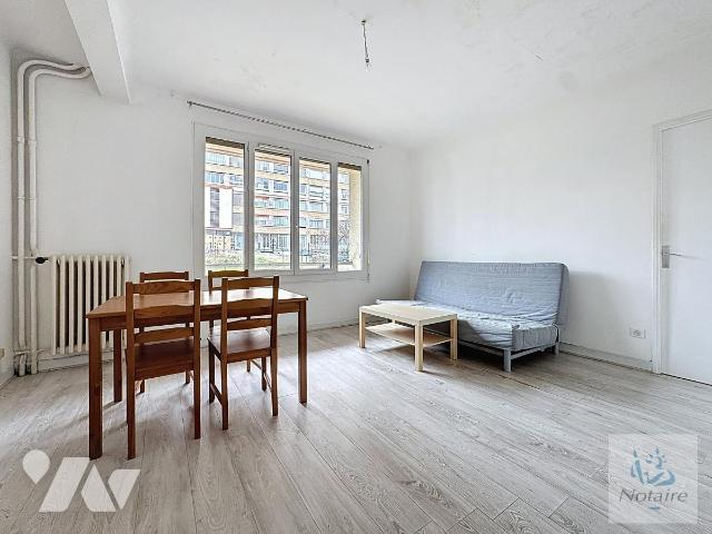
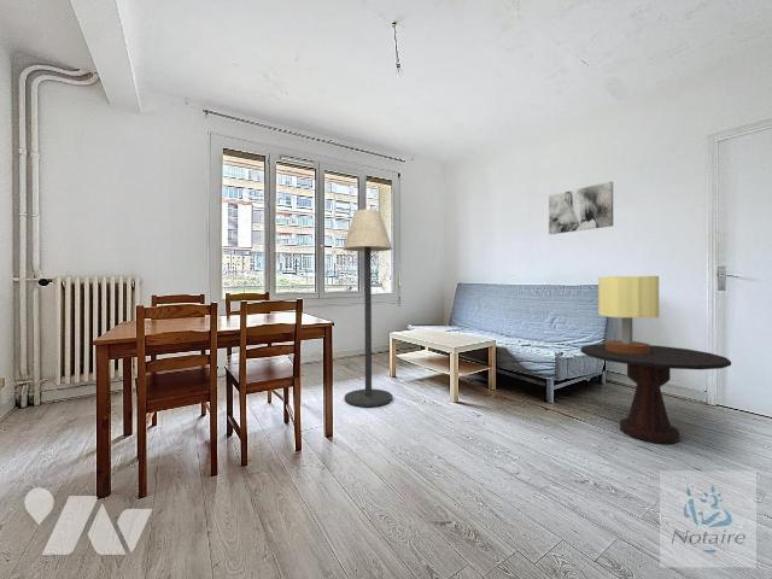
+ table lamp [597,275,660,355]
+ floor lamp [341,209,393,408]
+ side table [579,343,732,445]
+ wall art [548,181,614,235]
